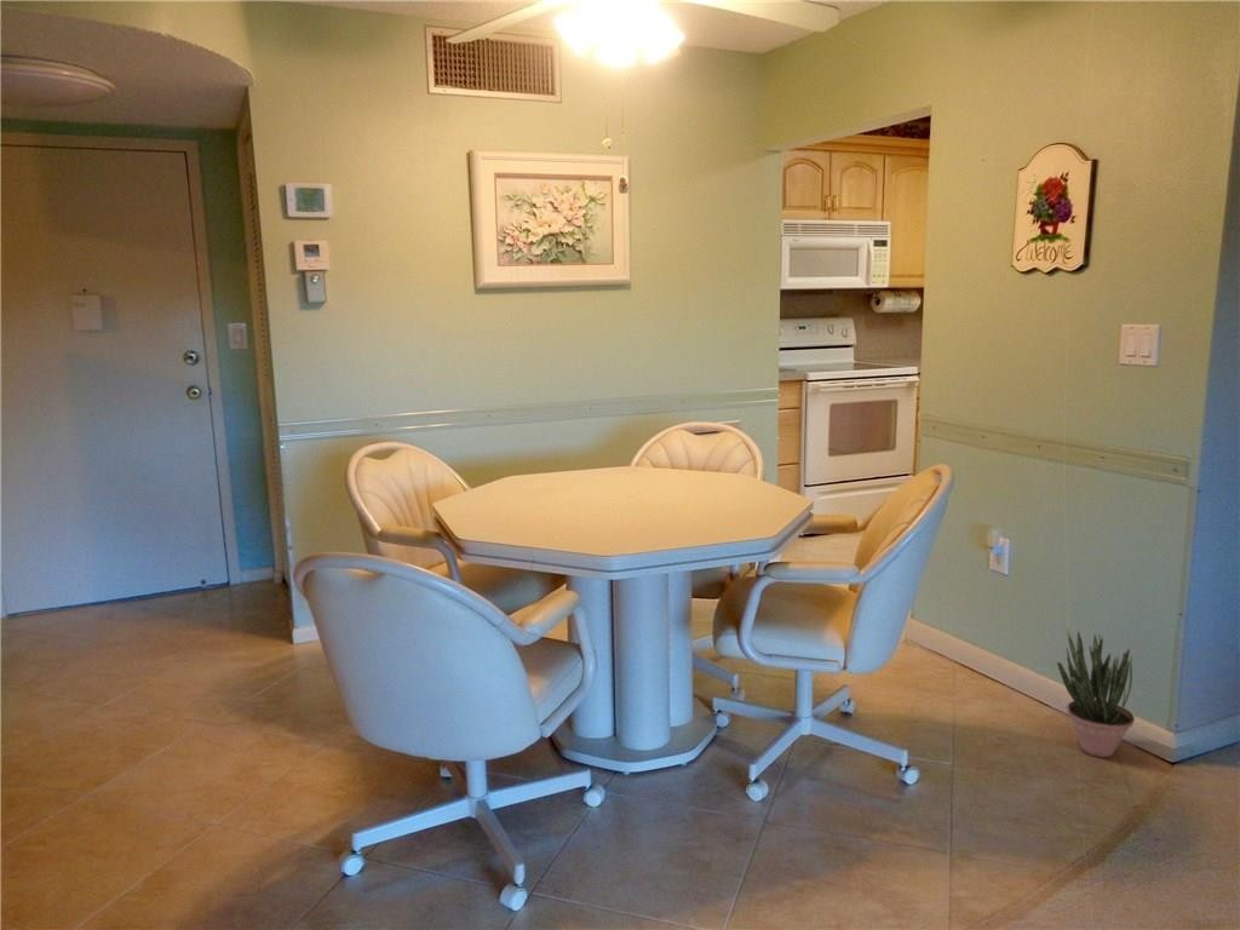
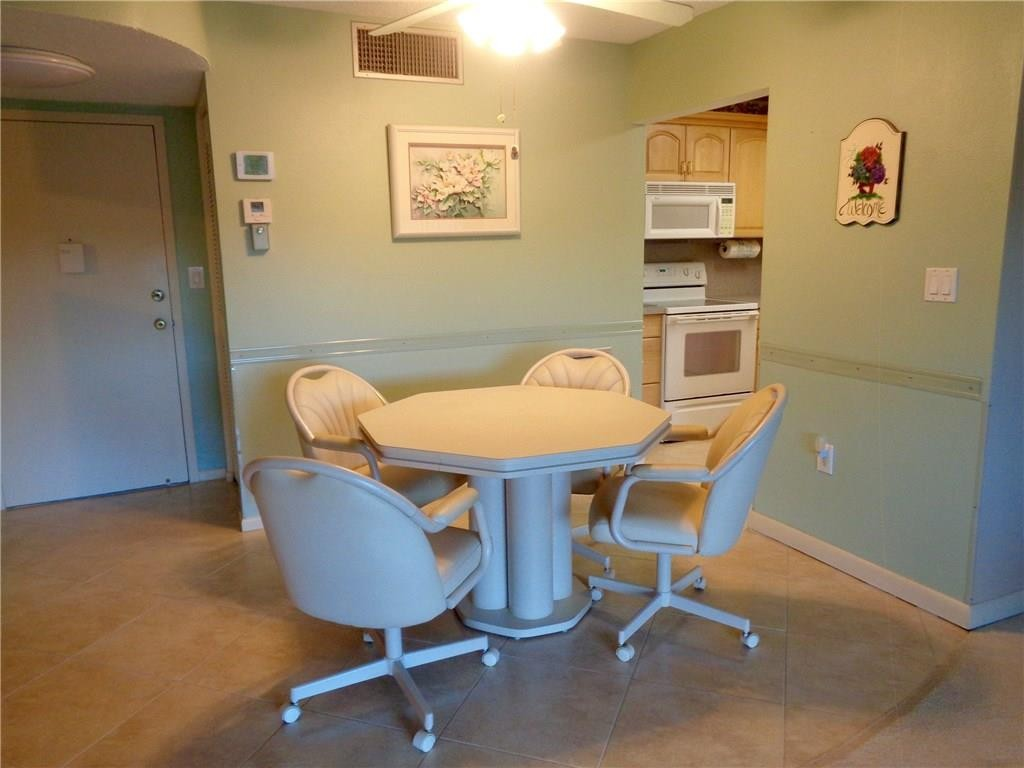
- potted plant [1056,627,1136,758]
